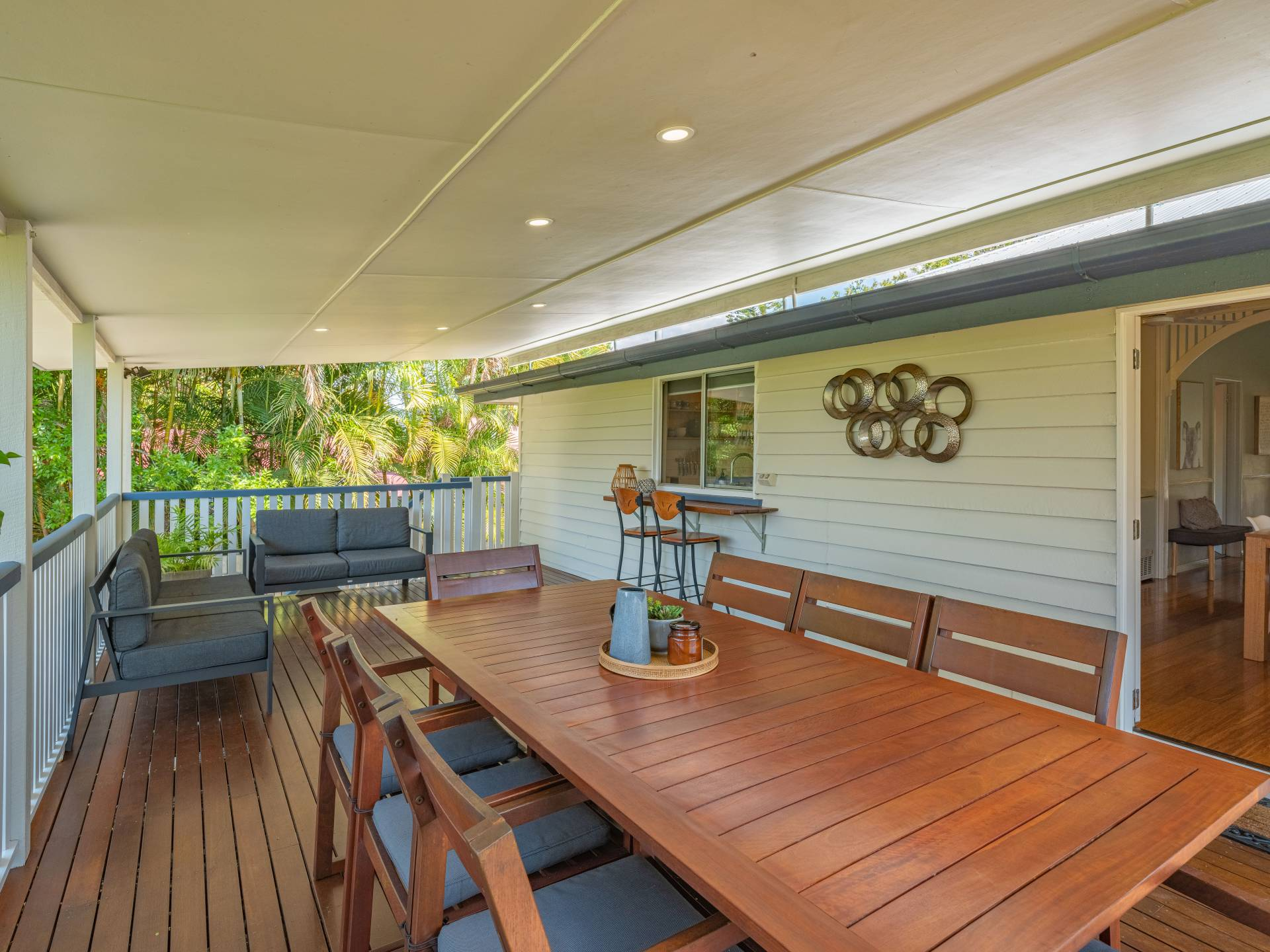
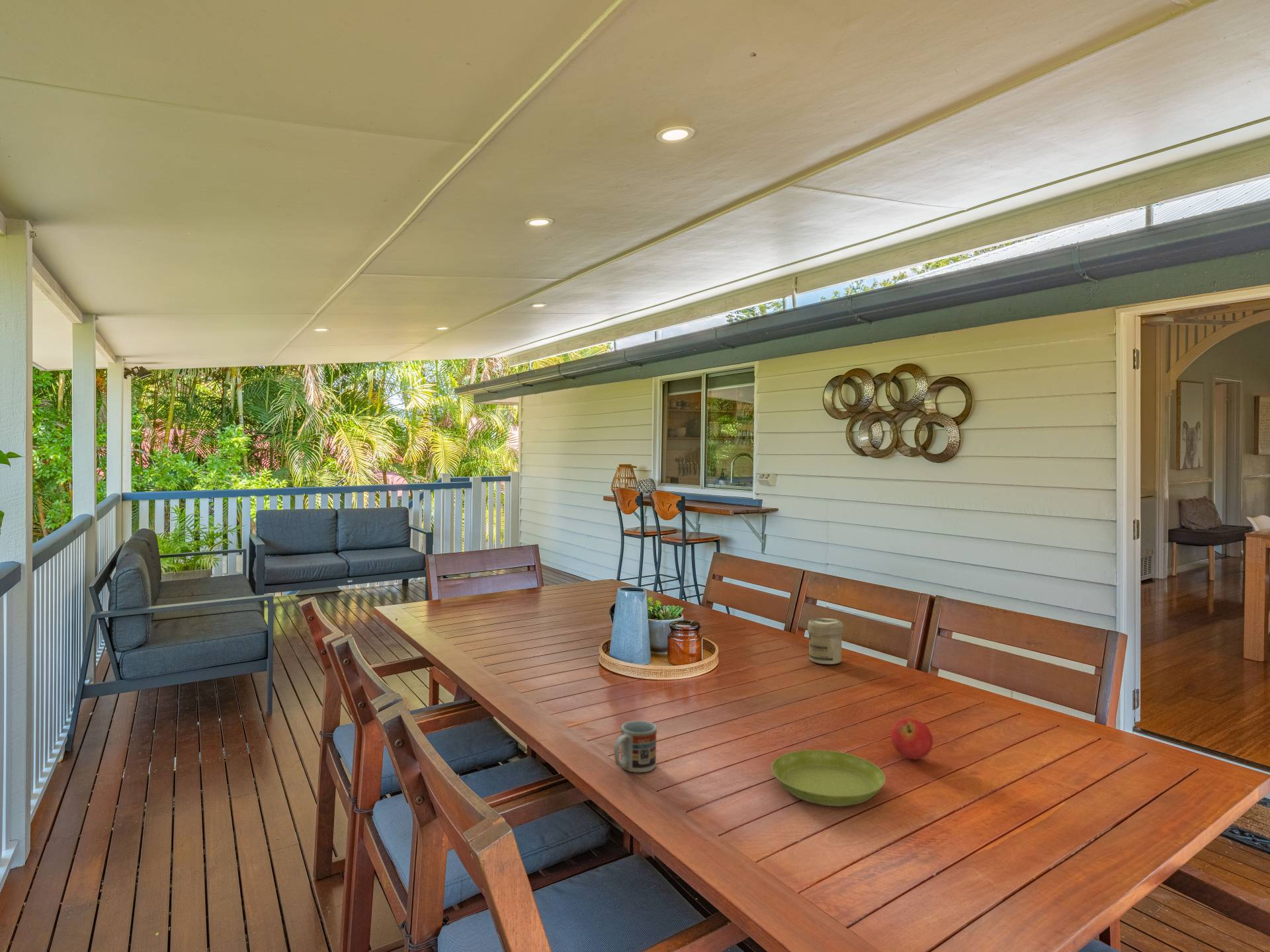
+ cup [613,720,657,773]
+ fruit [890,717,933,760]
+ saucer [771,749,886,807]
+ jar [807,617,844,665]
